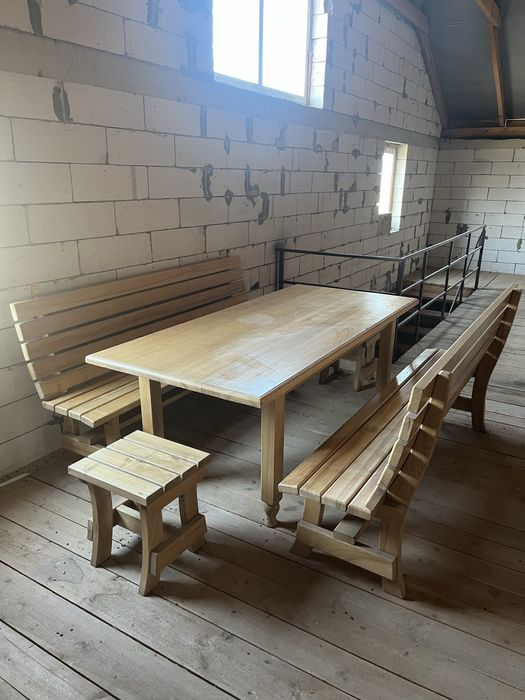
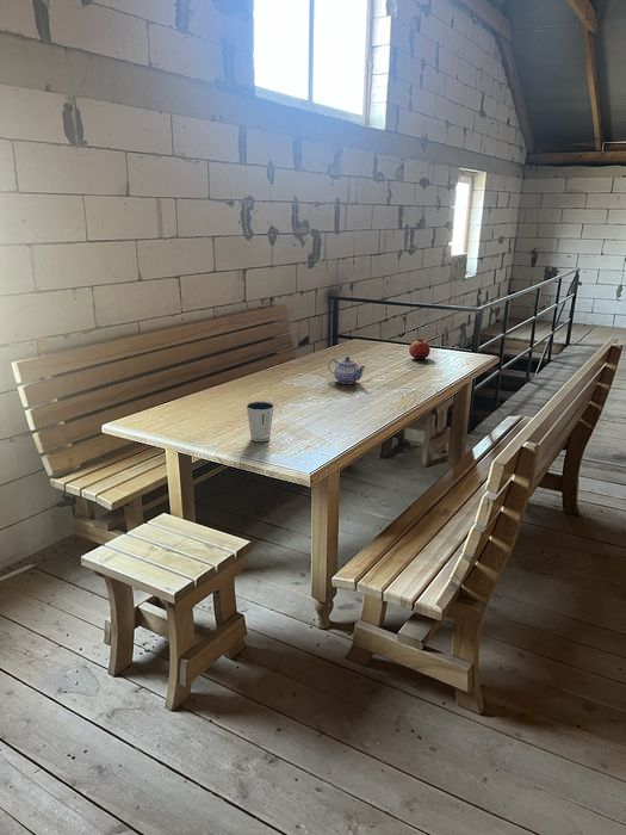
+ fruit [408,338,432,360]
+ teapot [327,355,367,385]
+ dixie cup [246,400,275,443]
